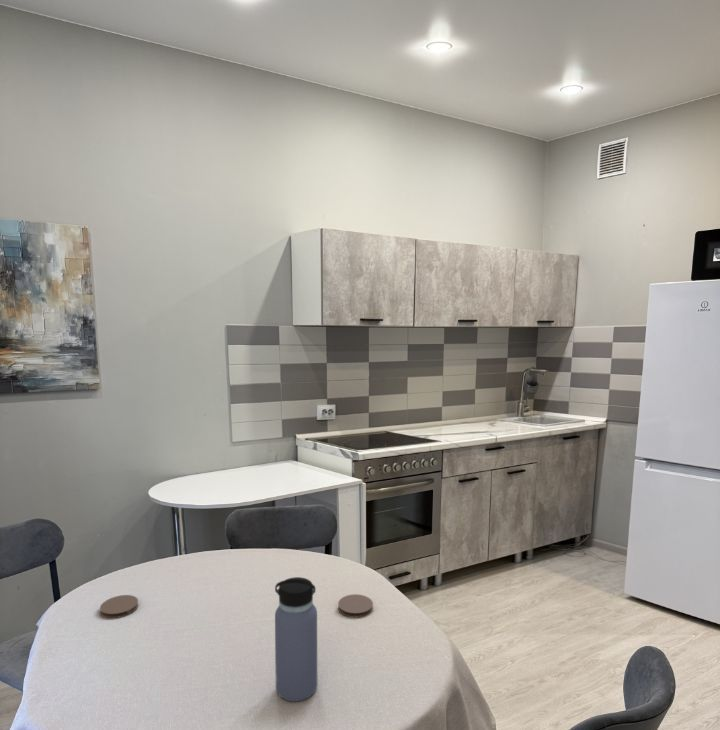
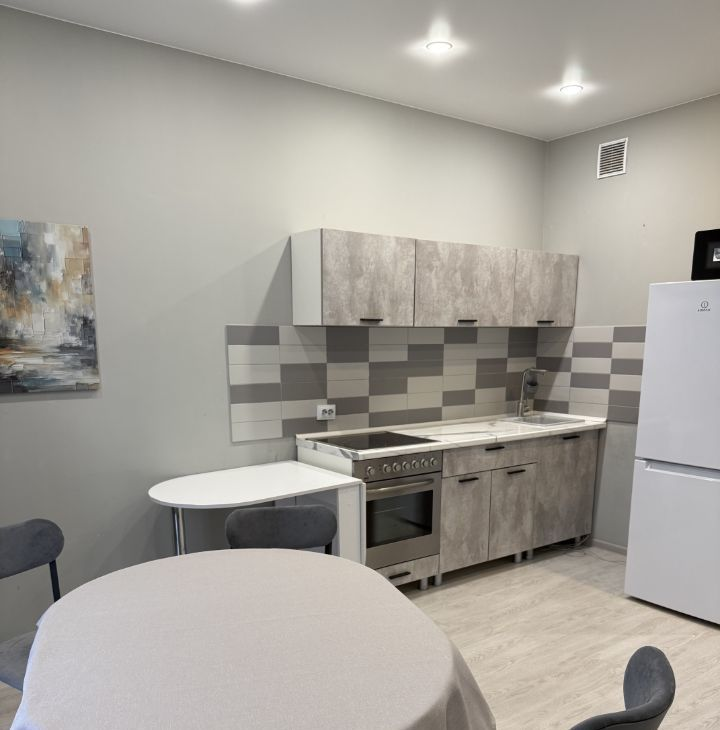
- water bottle [274,576,318,702]
- coaster [99,594,139,619]
- coaster [337,593,374,619]
